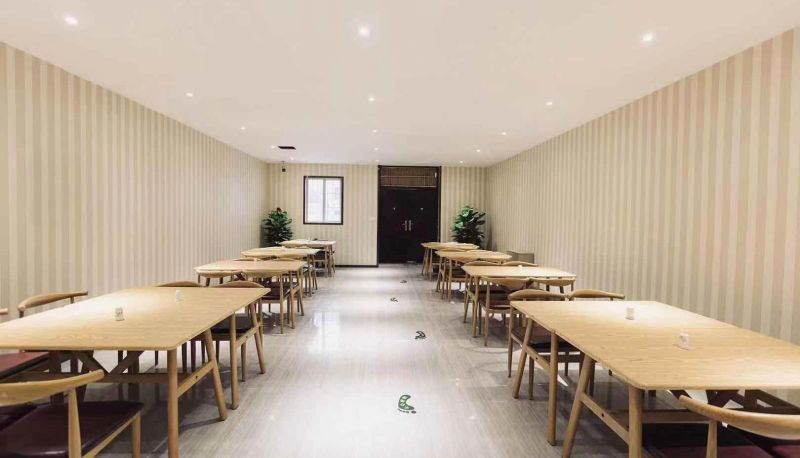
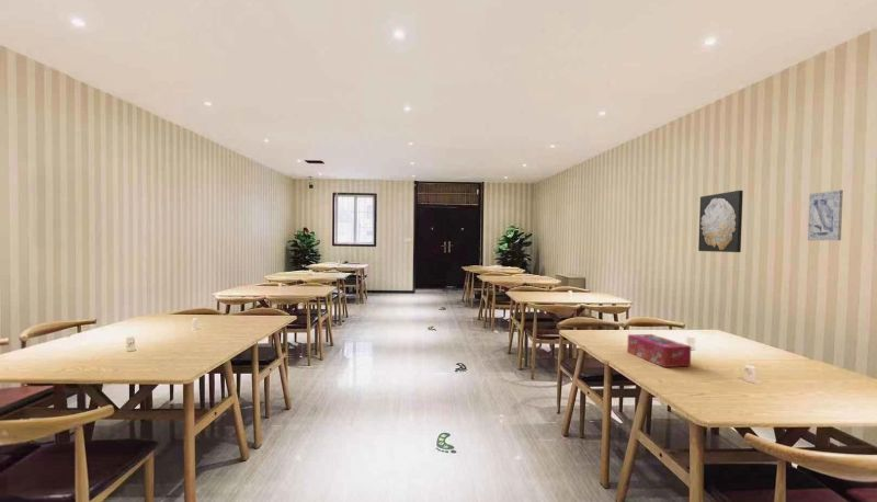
+ tissue box [626,333,692,368]
+ wall art [807,189,844,241]
+ wall art [697,190,744,253]
